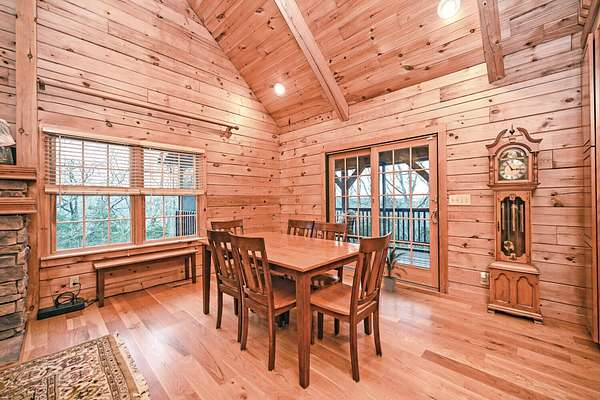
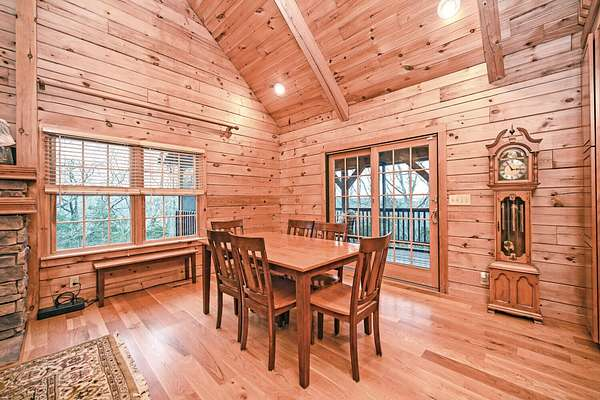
- indoor plant [383,245,409,292]
